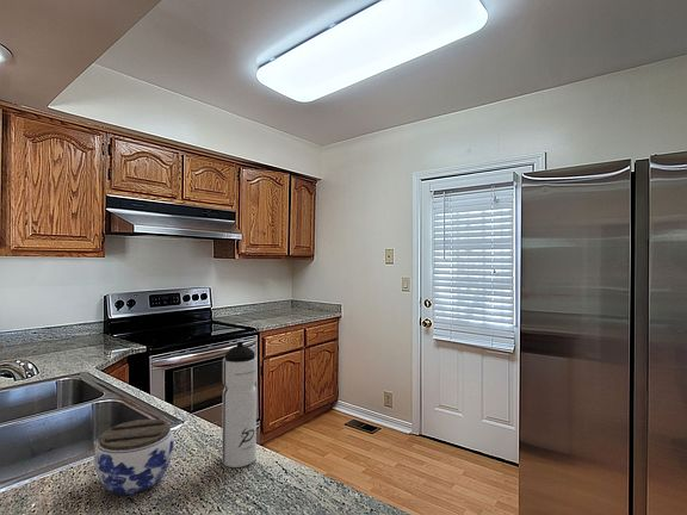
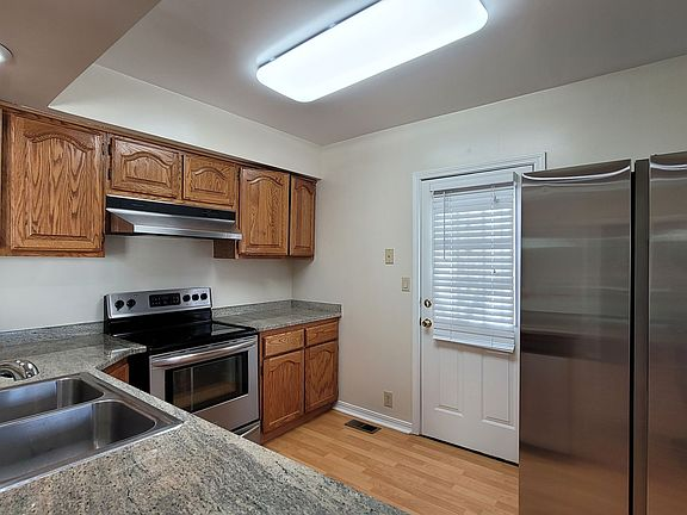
- water bottle [221,341,258,469]
- jar [93,418,175,496]
